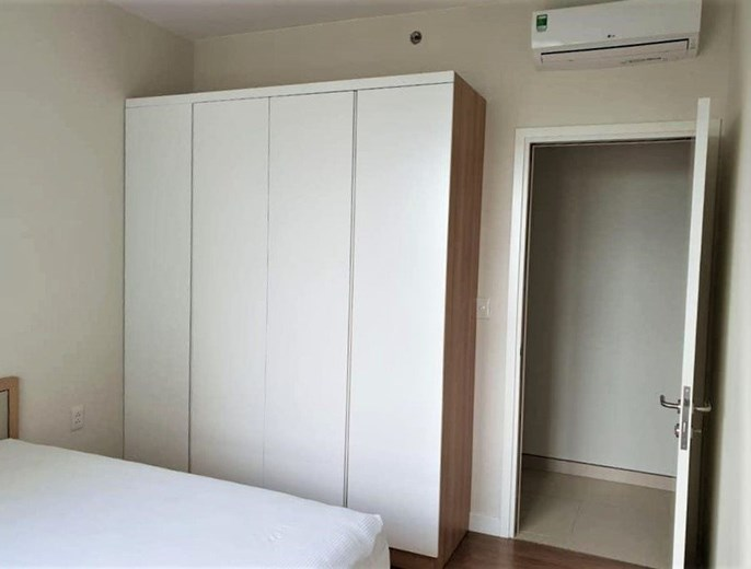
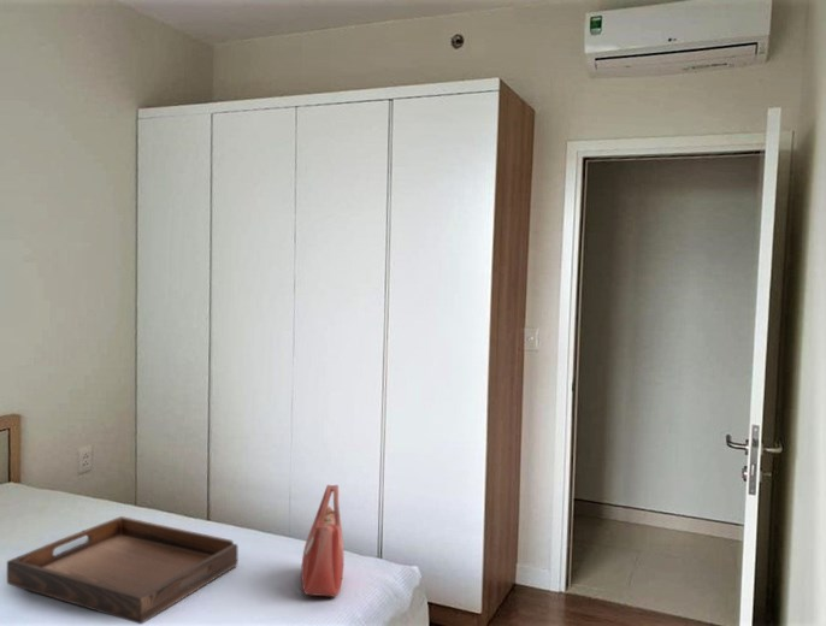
+ serving tray [6,515,240,625]
+ handbag [300,484,346,598]
